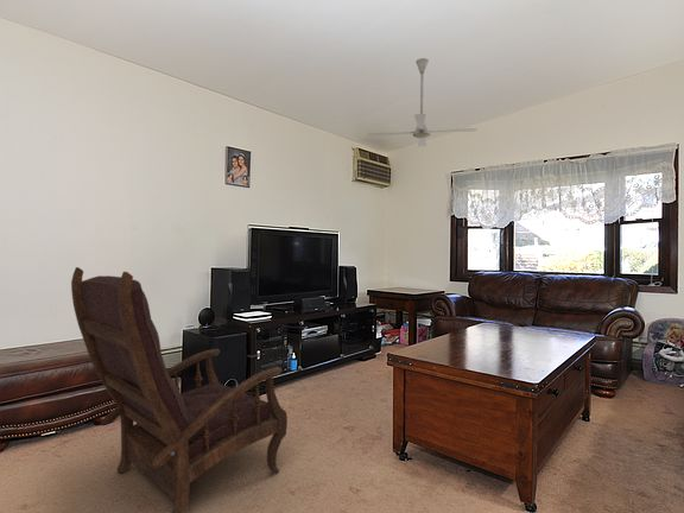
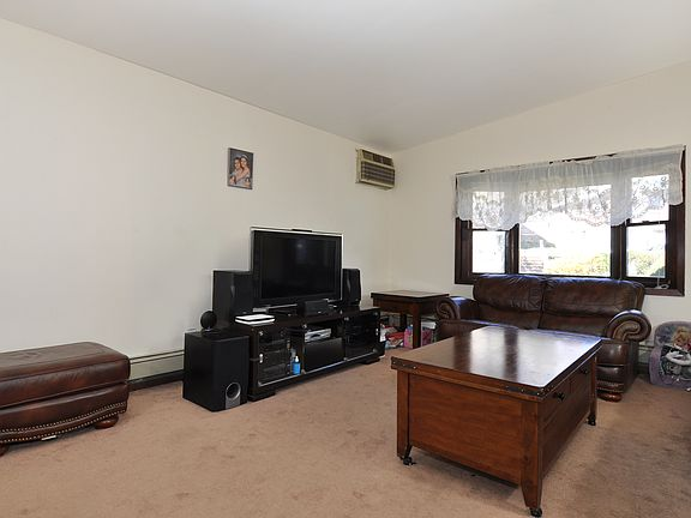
- ceiling fan [367,57,479,147]
- armchair [70,266,289,513]
